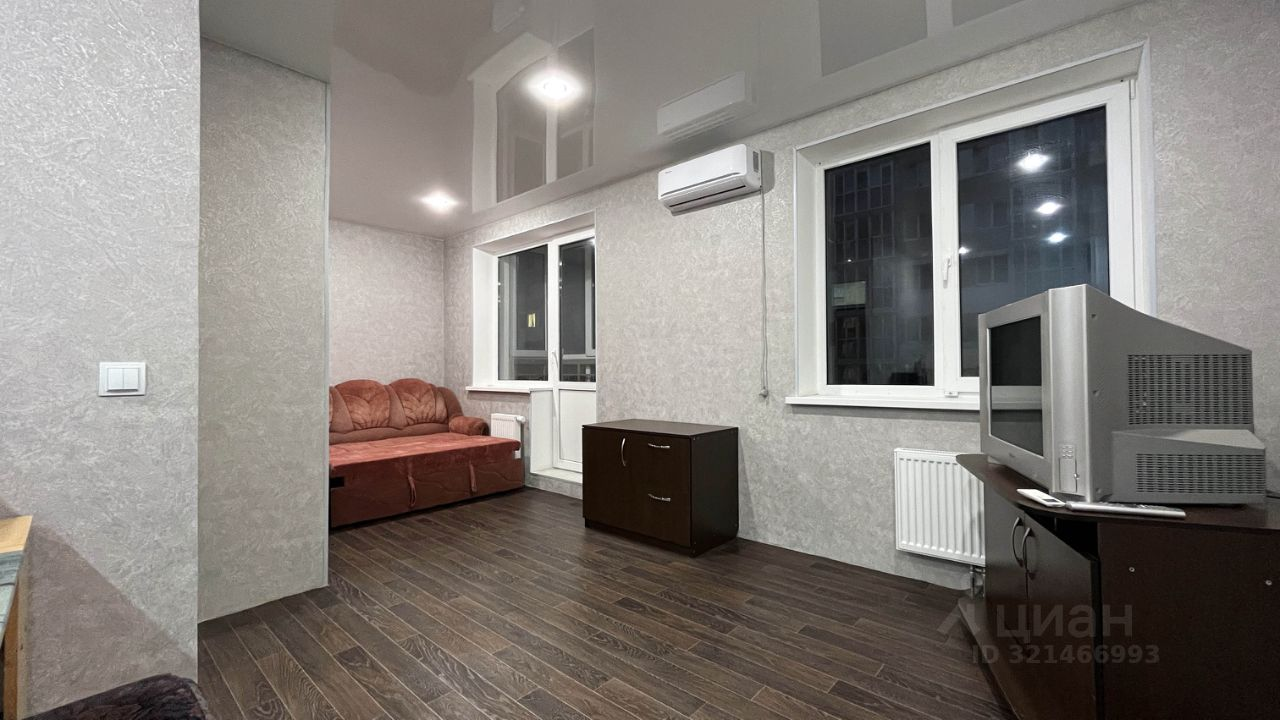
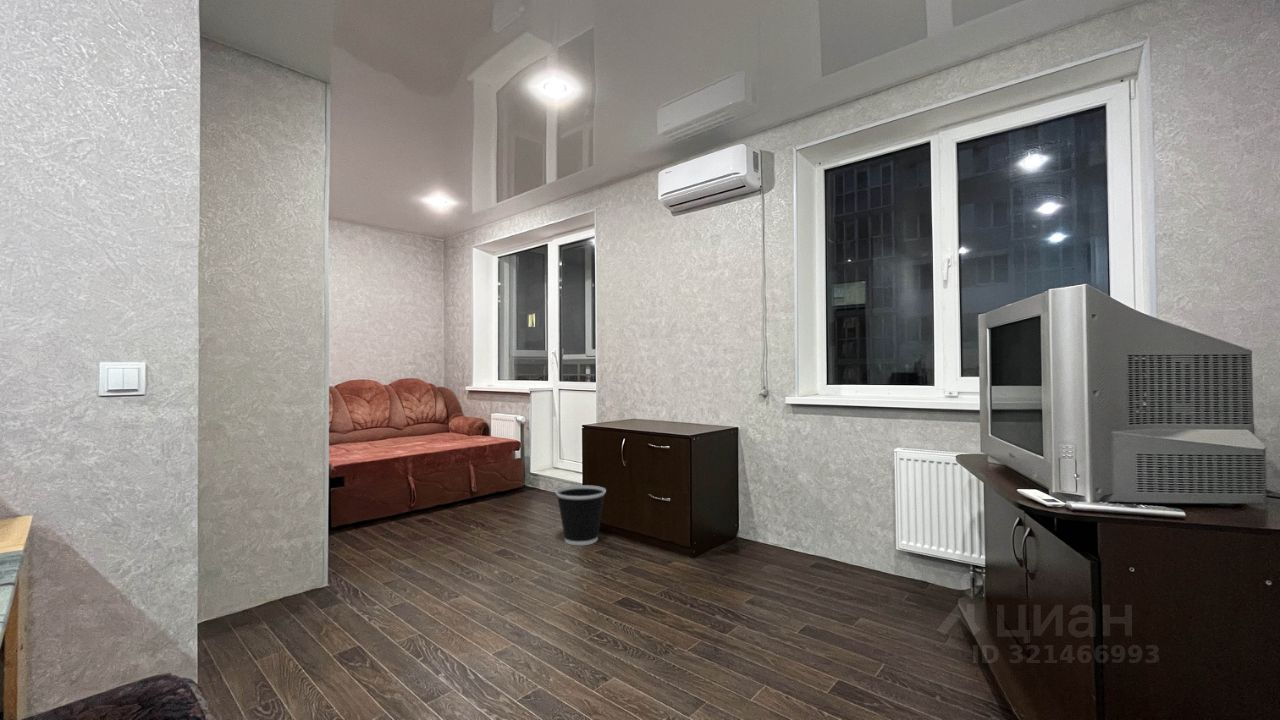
+ wastebasket [555,484,607,546]
